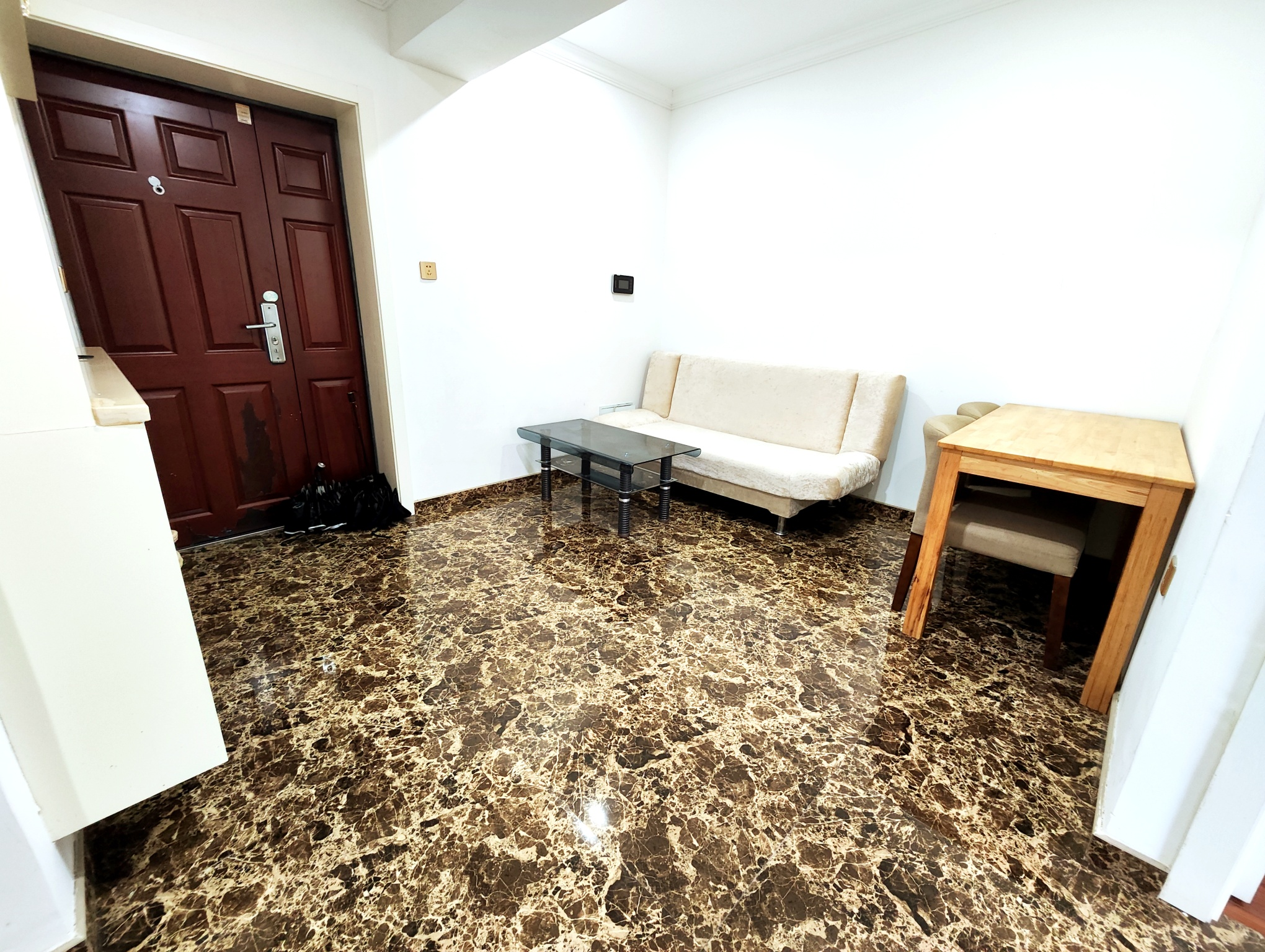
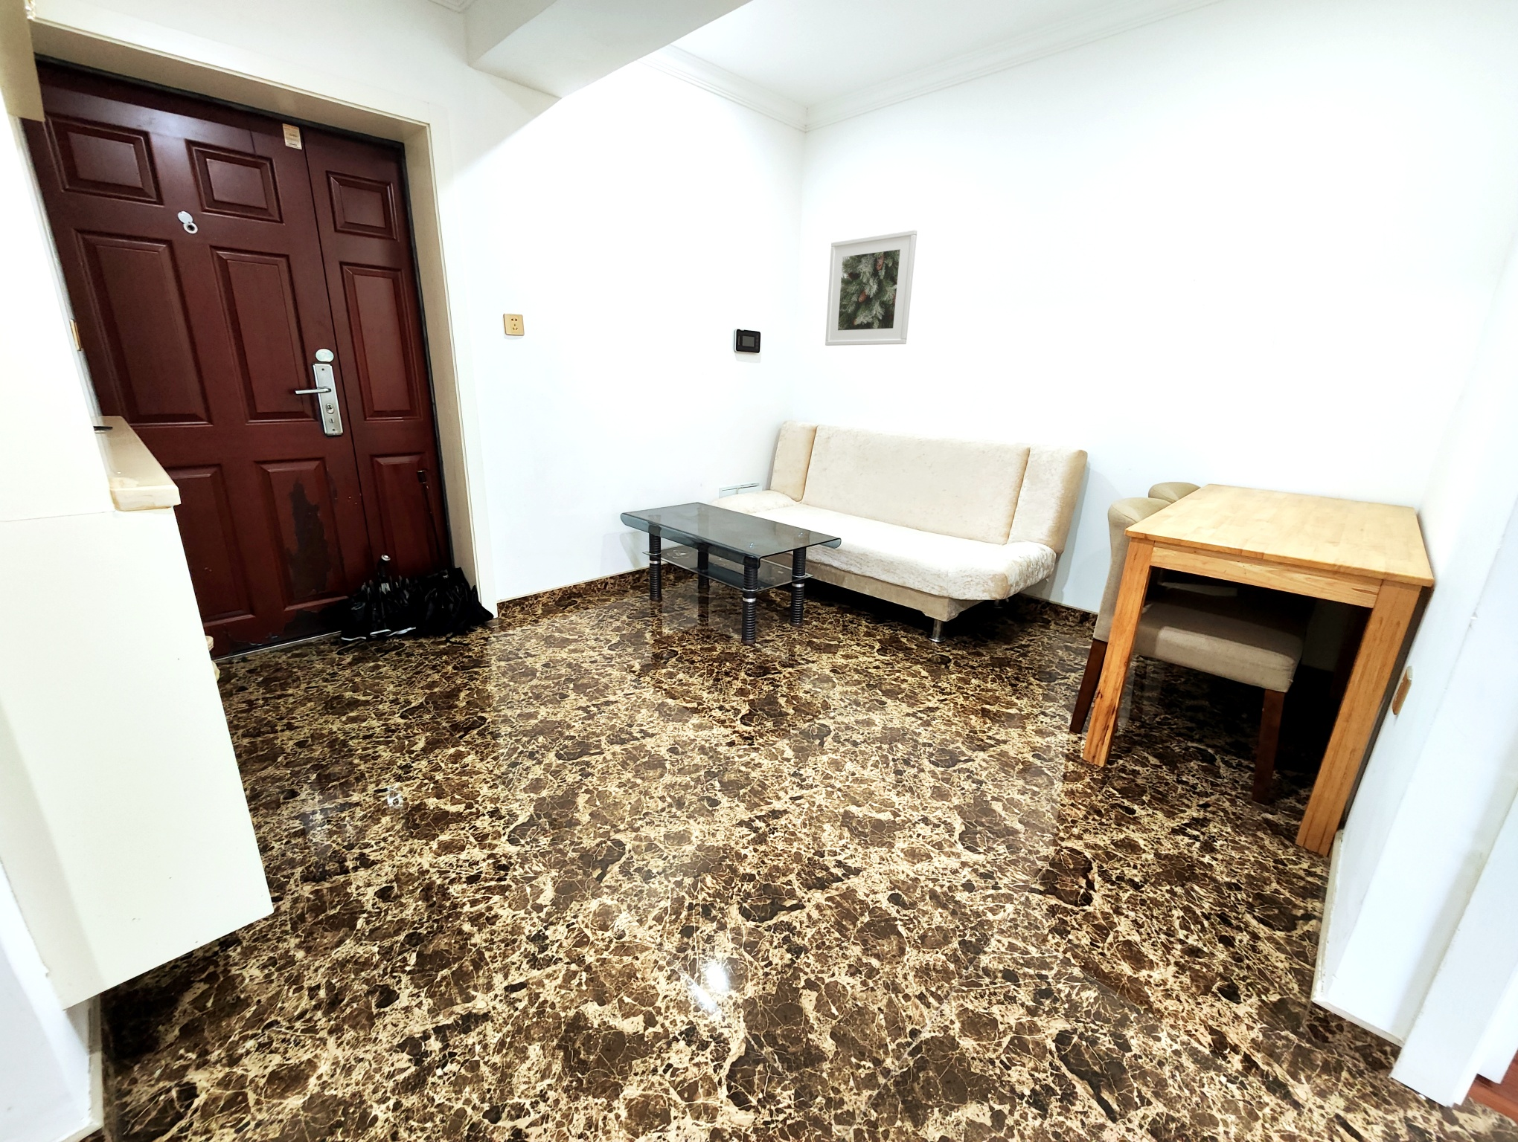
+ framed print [824,229,918,347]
